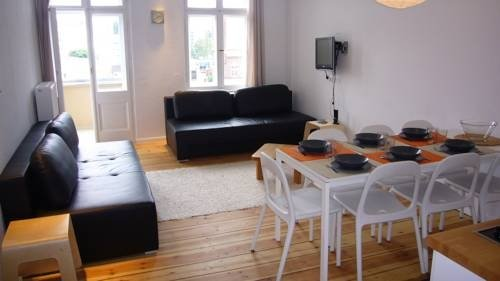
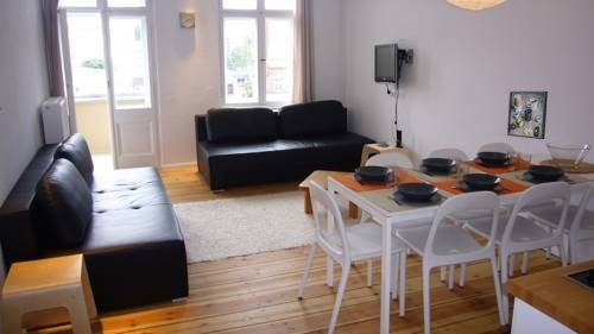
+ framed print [506,90,549,140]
